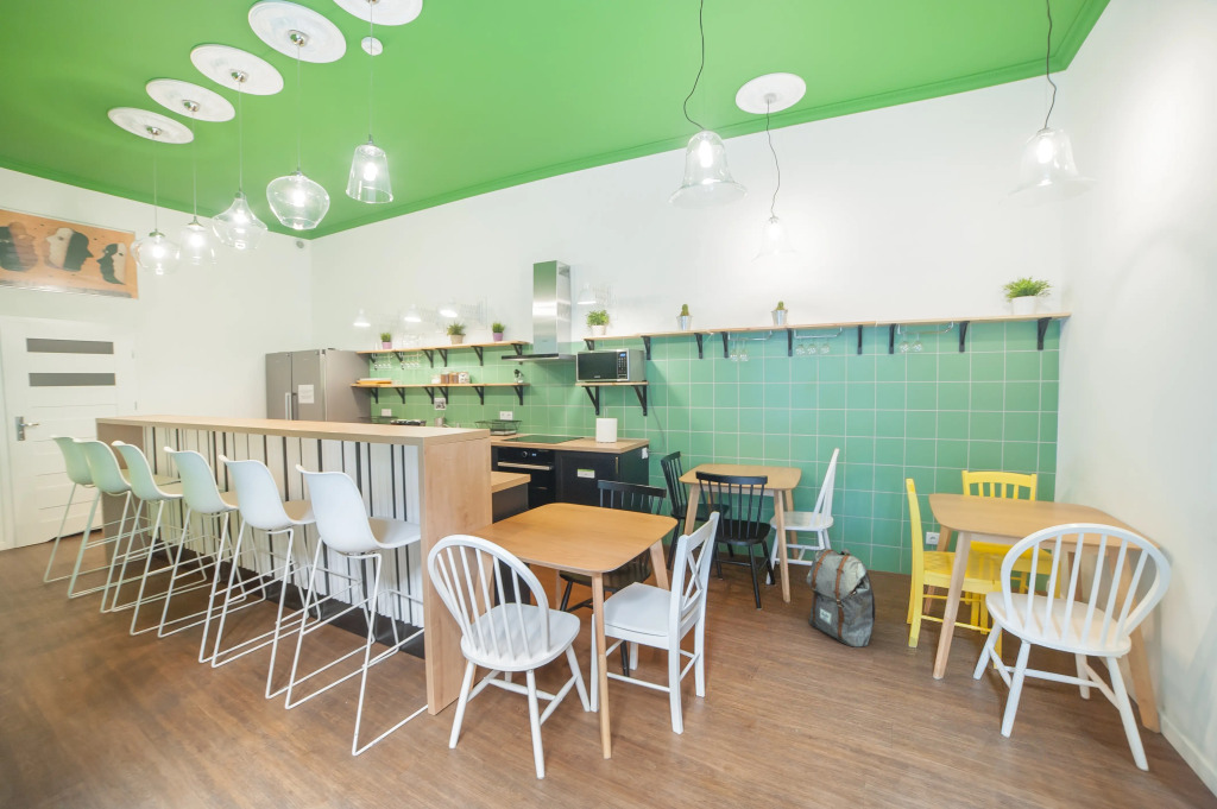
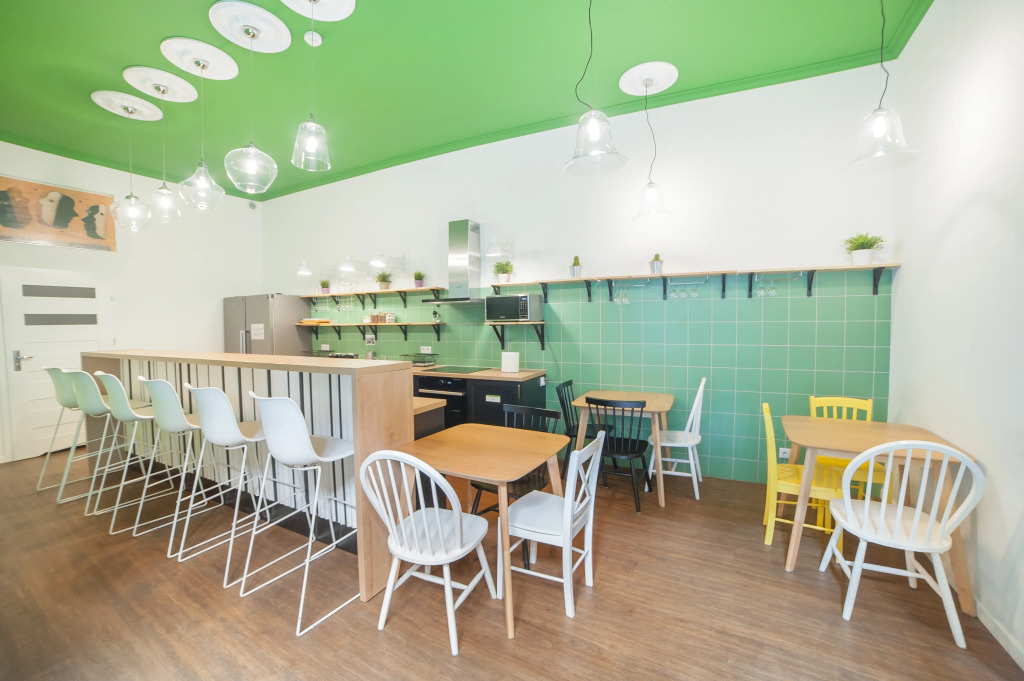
- backpack [806,546,877,647]
